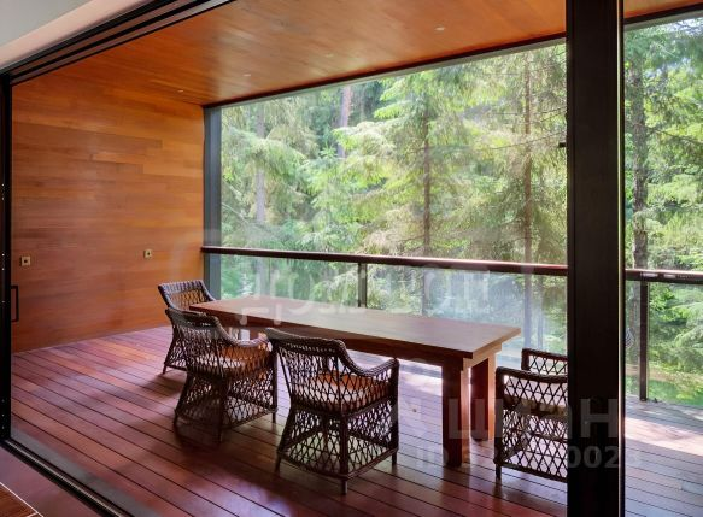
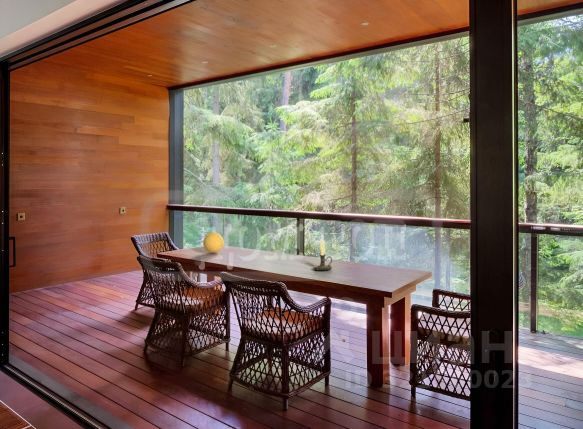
+ candle holder [312,234,333,271]
+ decorative ball [202,232,225,254]
